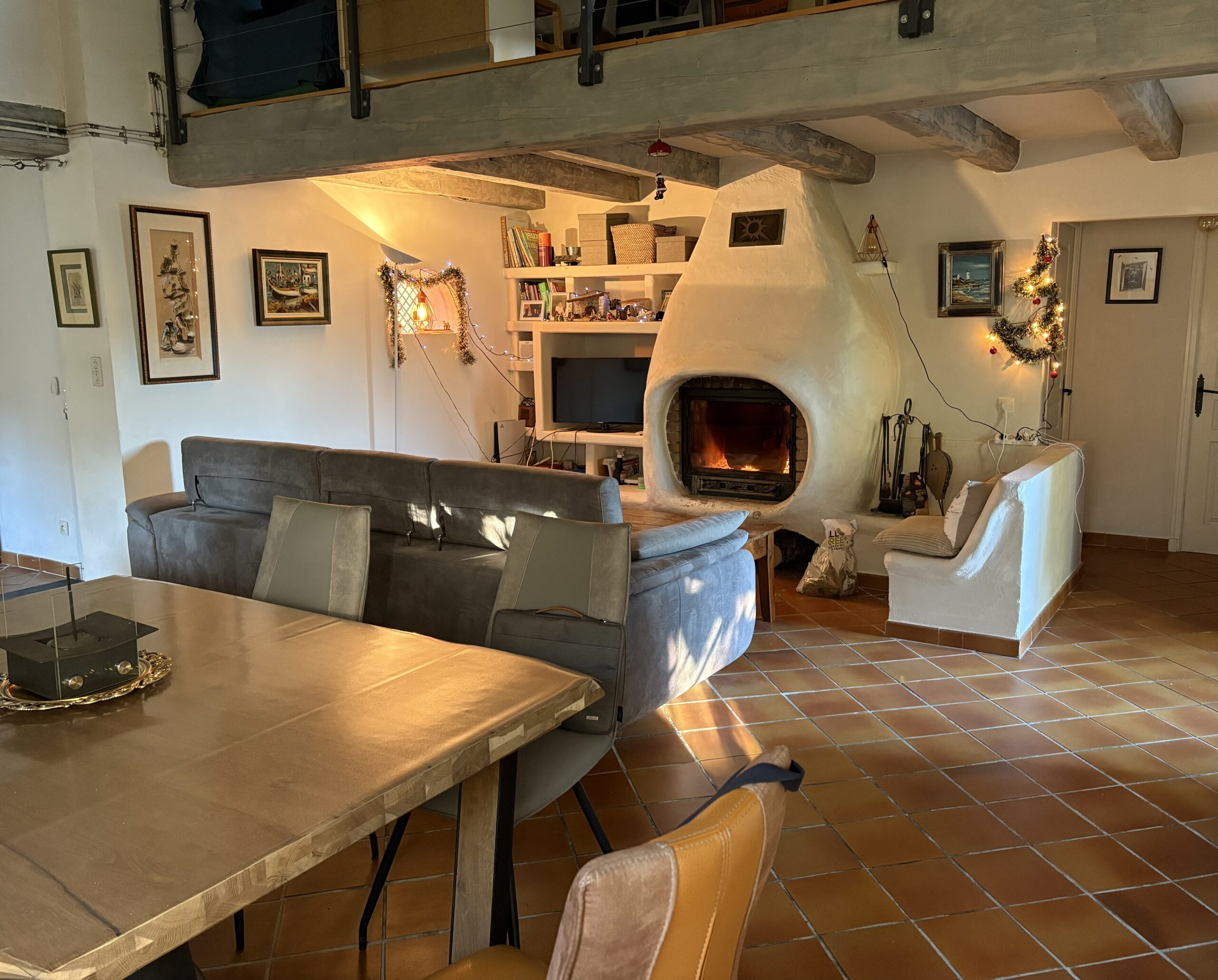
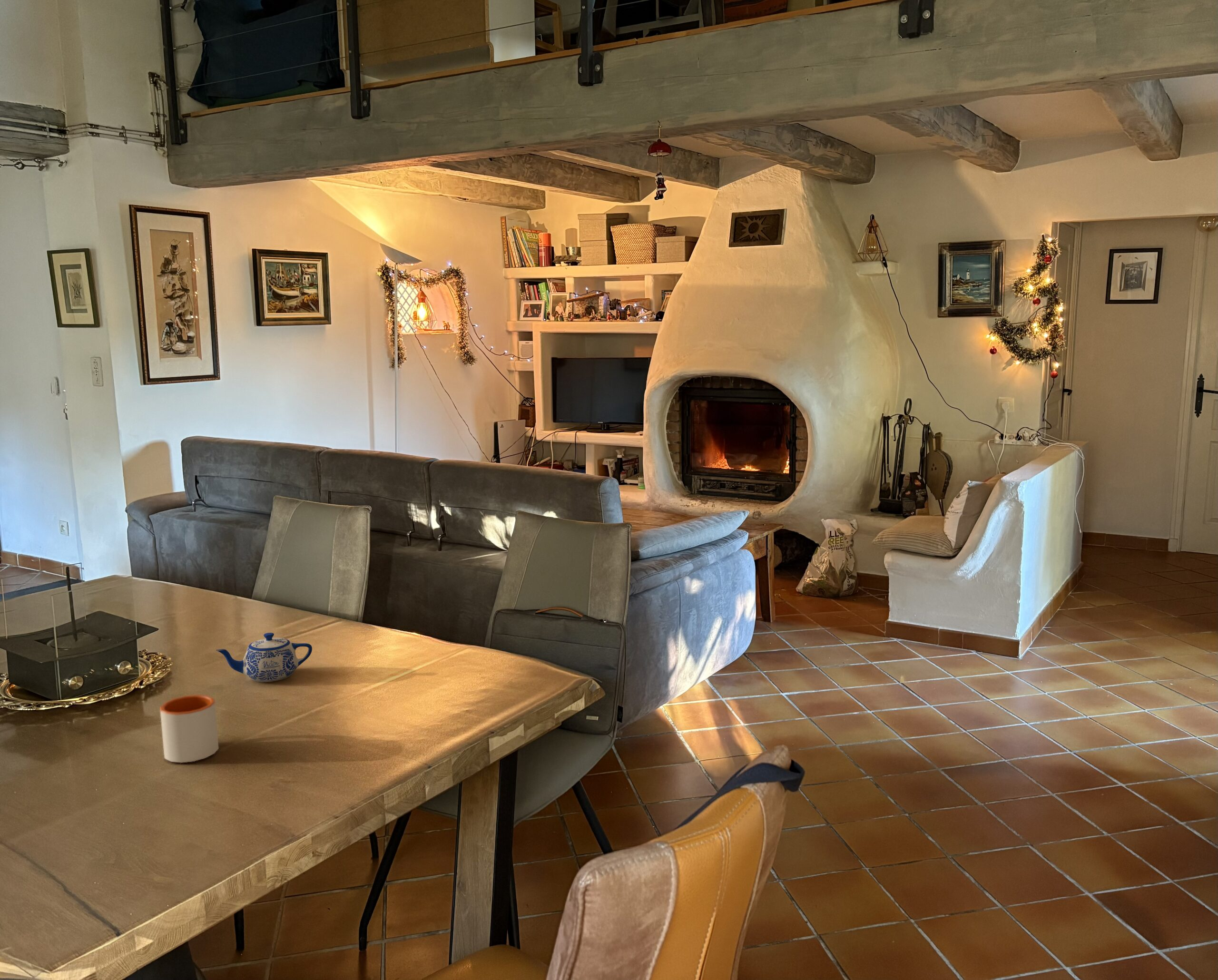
+ mug [159,695,219,764]
+ teapot [216,632,313,682]
